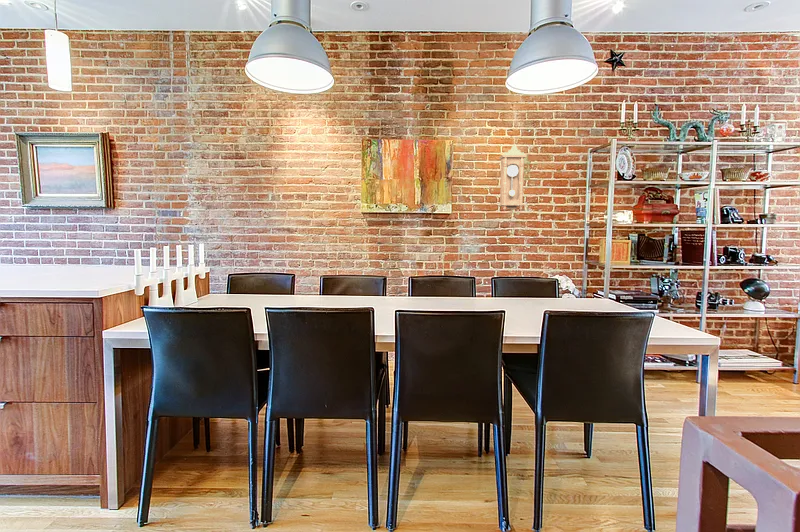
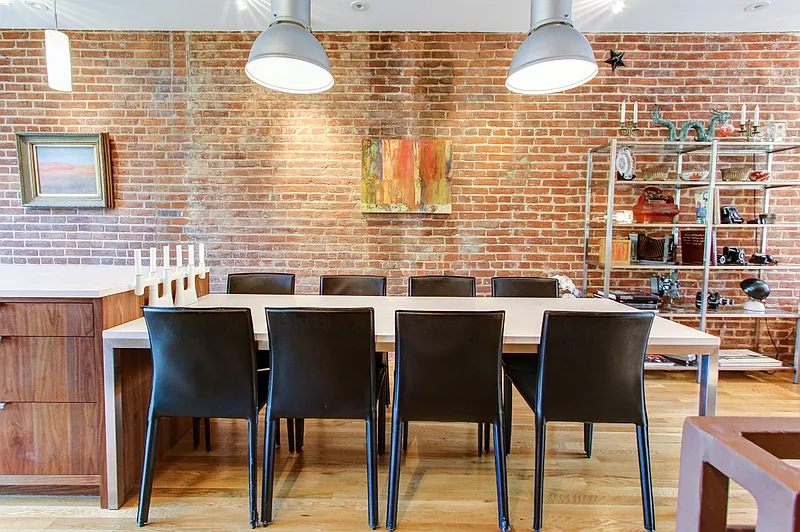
- pendulum clock [498,143,527,215]
